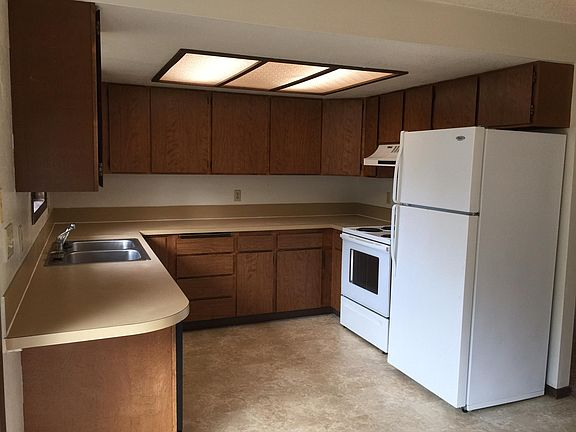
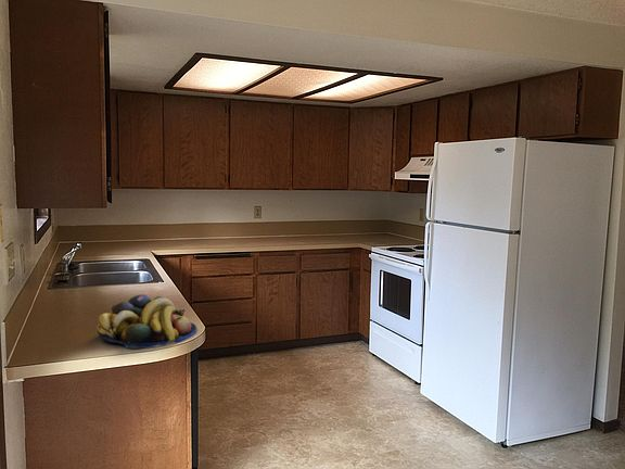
+ fruit bowl [95,293,199,350]
